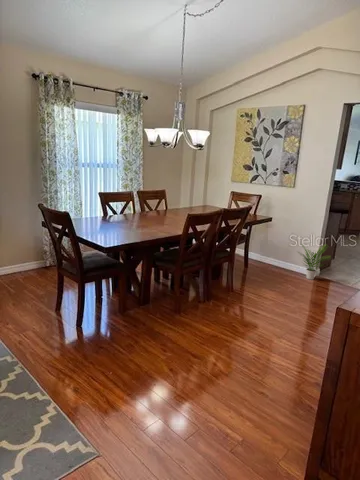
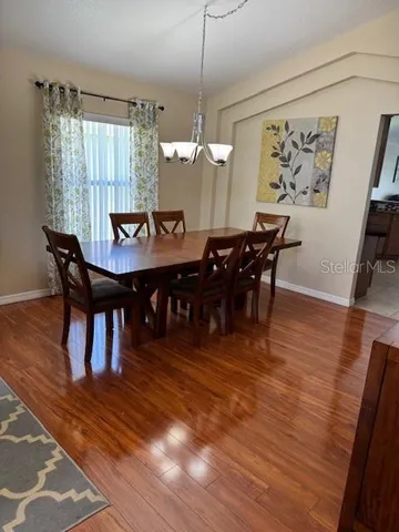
- potted plant [297,243,330,281]
